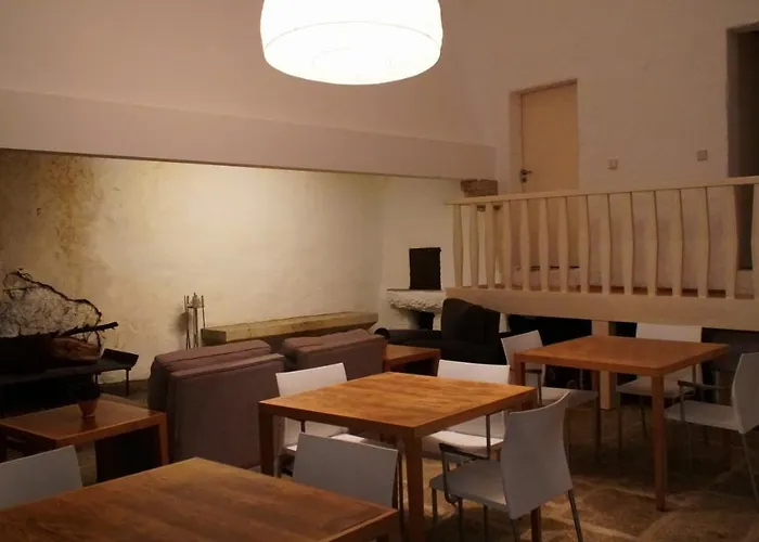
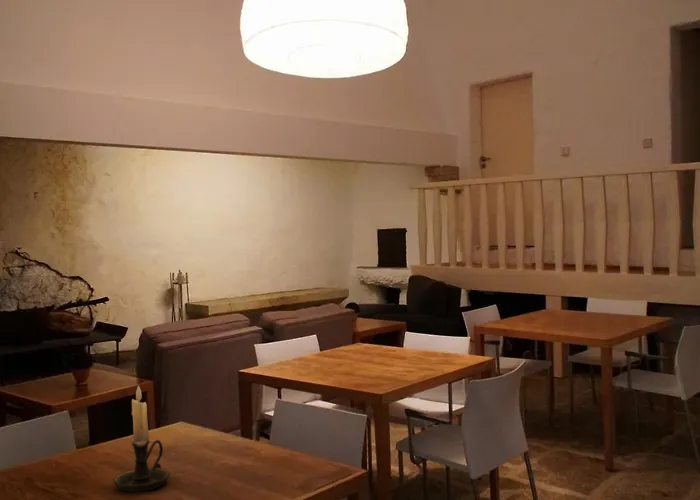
+ candle holder [113,384,170,493]
